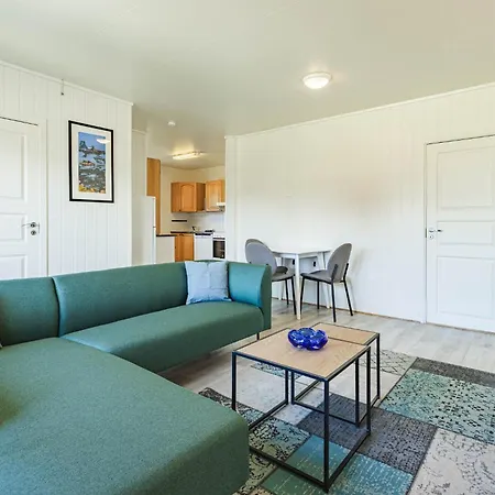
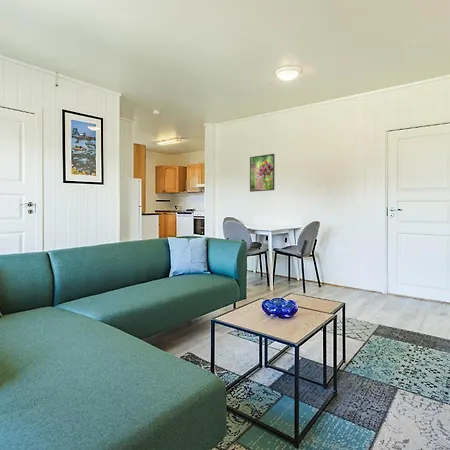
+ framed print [249,153,276,193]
